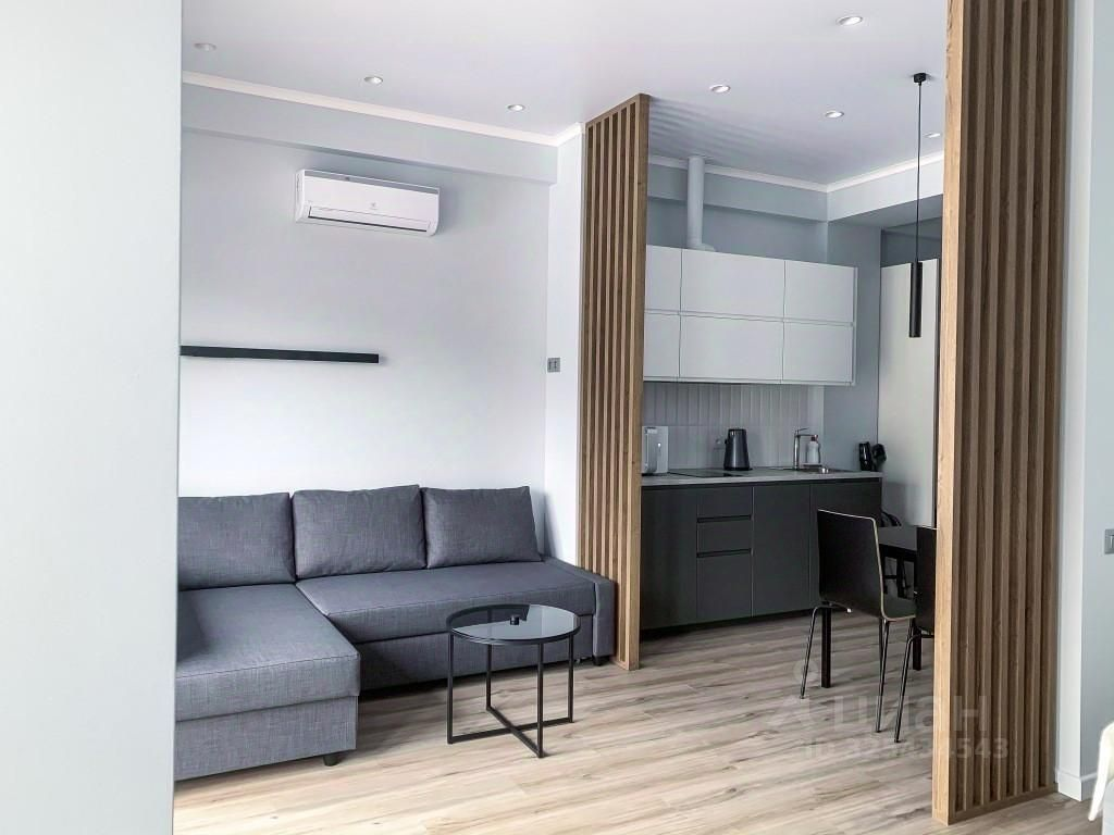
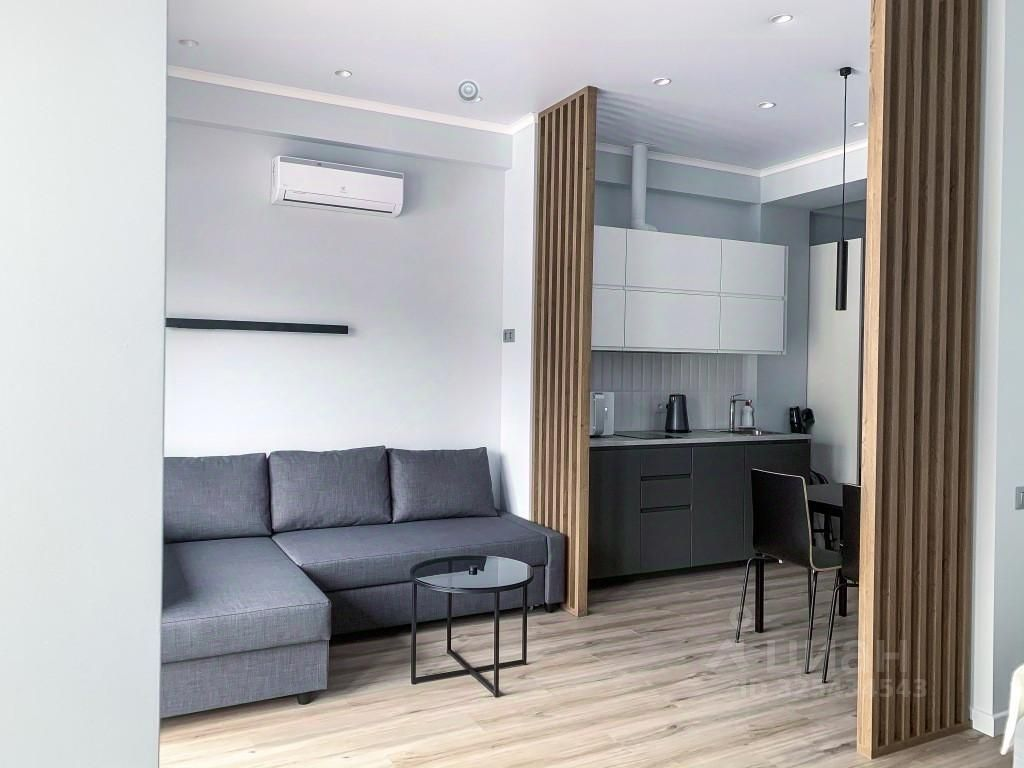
+ smoke detector [455,78,481,104]
